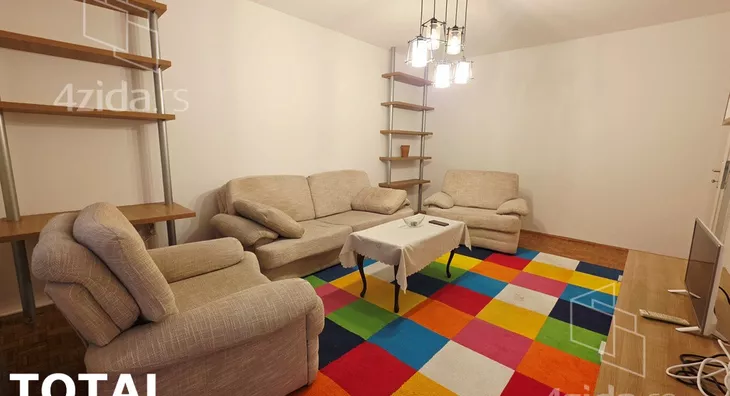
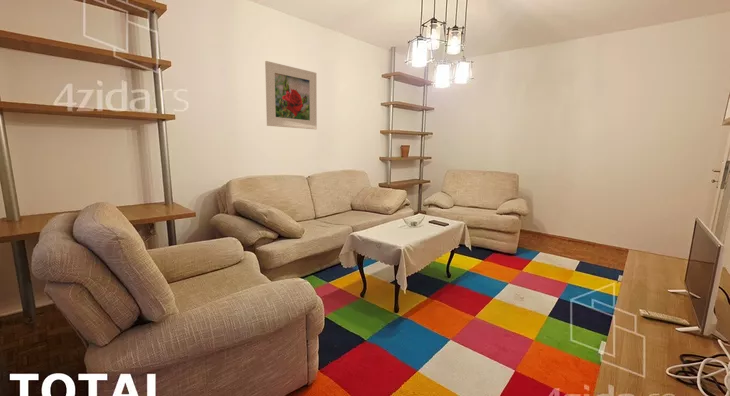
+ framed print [264,60,318,130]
